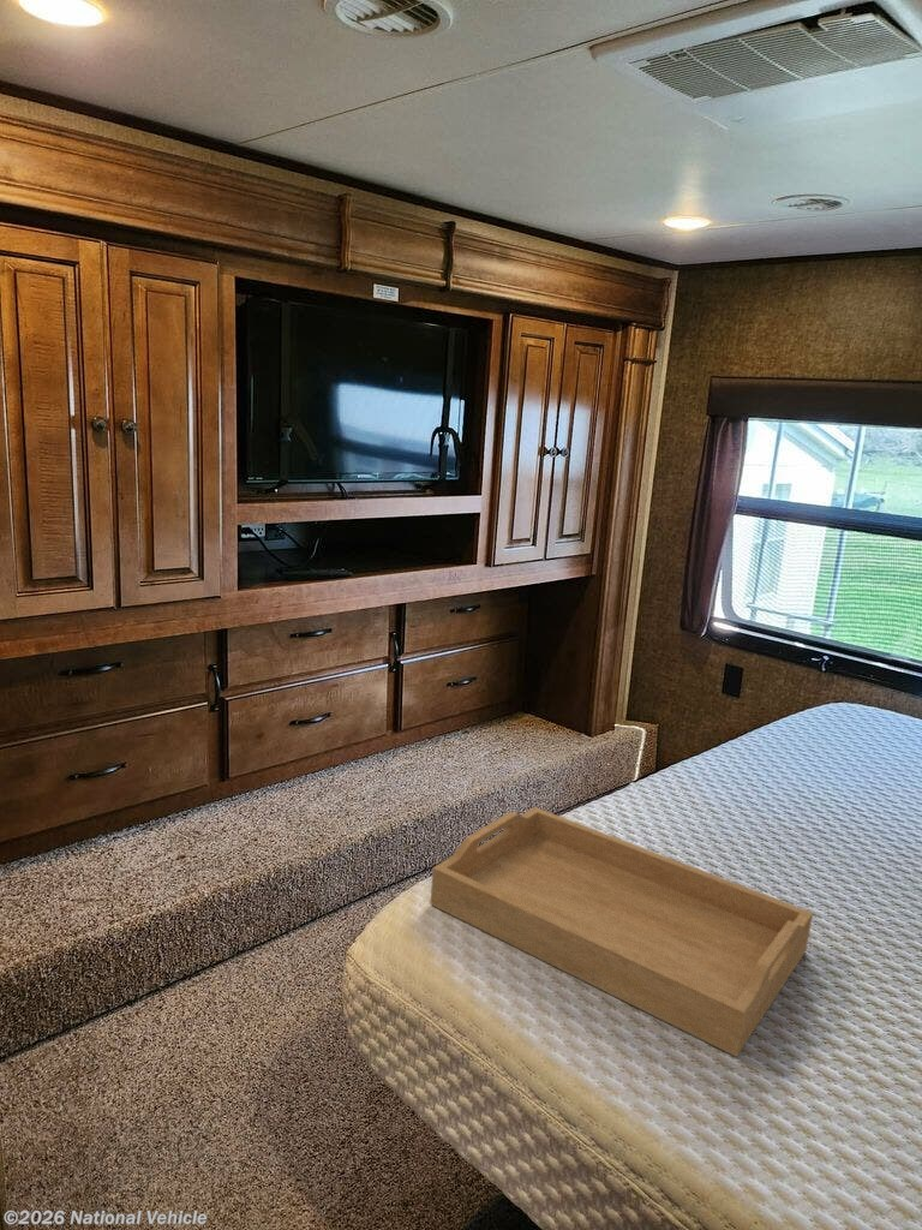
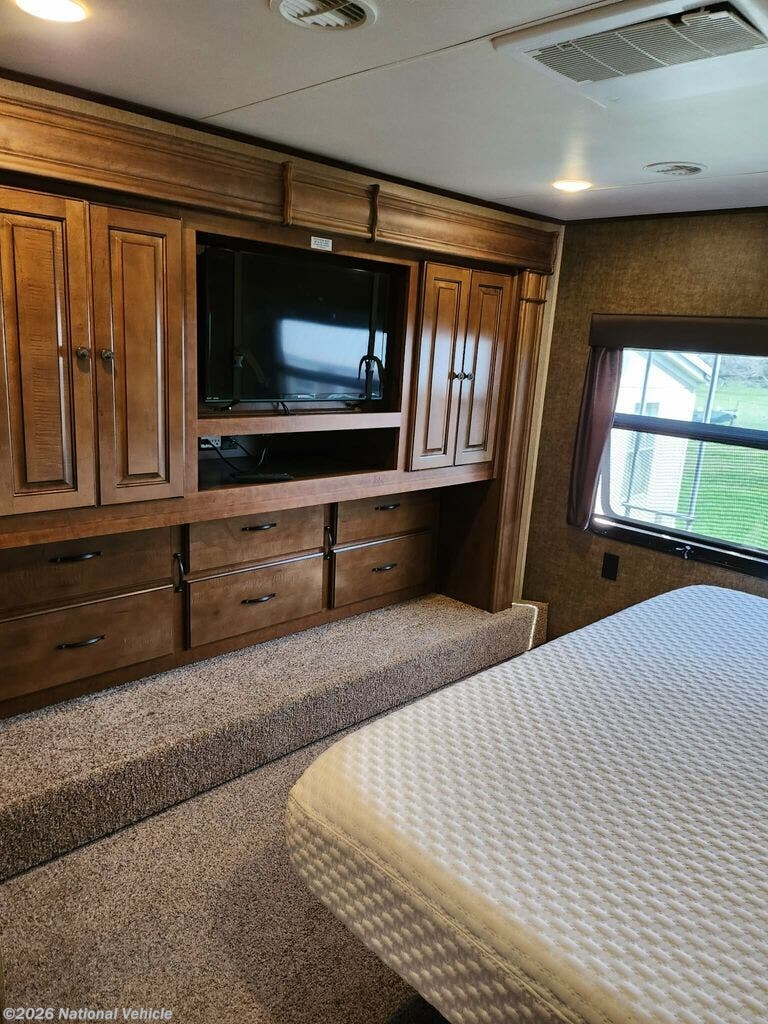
- serving tray [430,806,814,1058]
